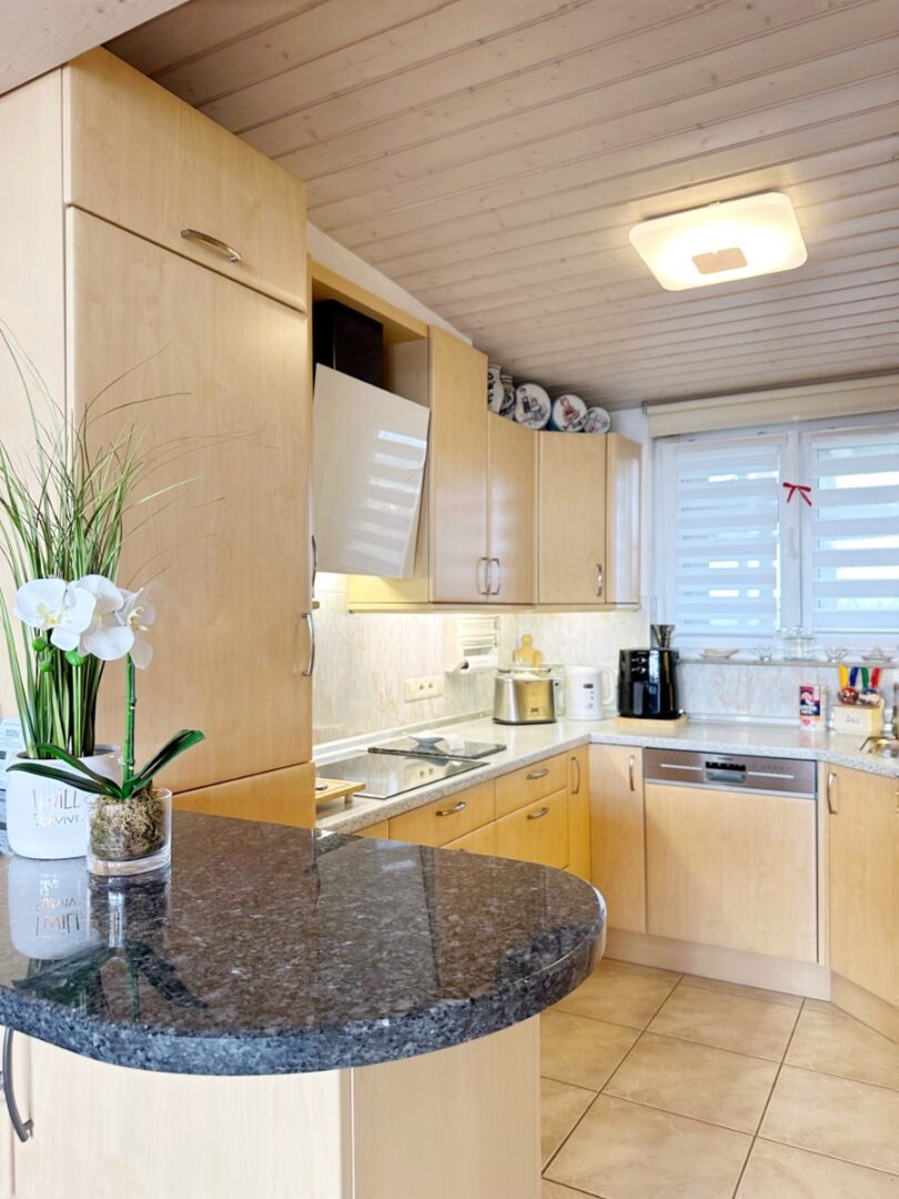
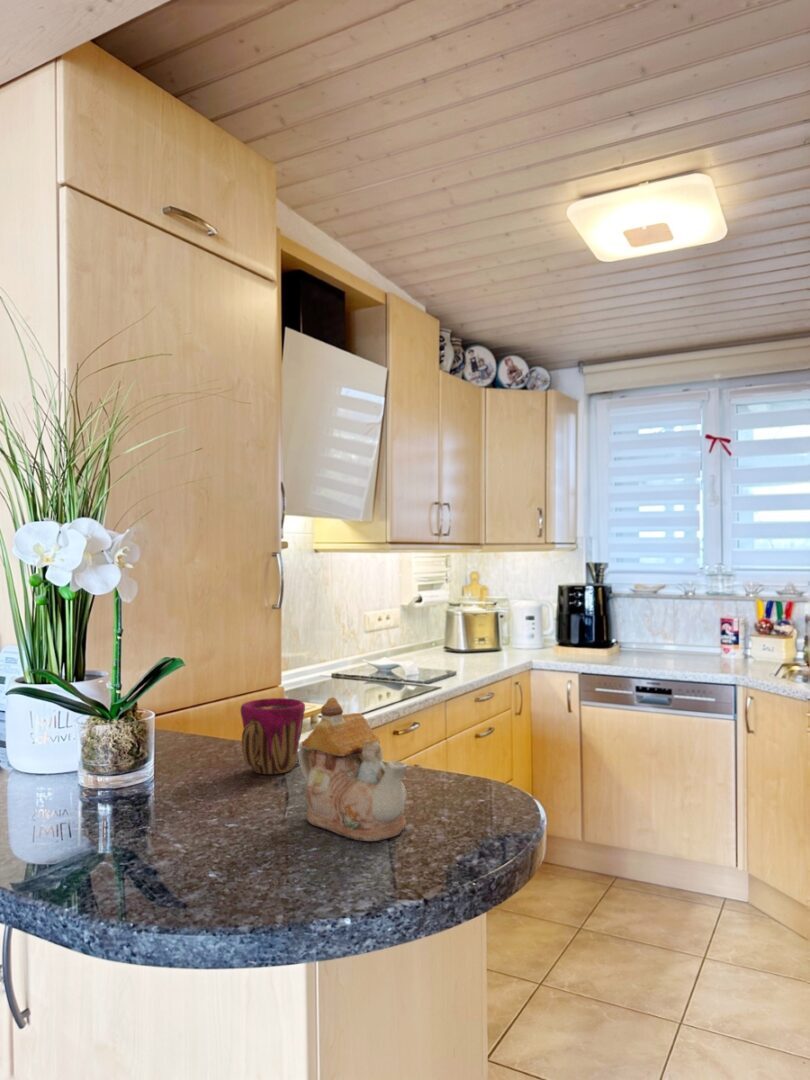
+ teapot [298,696,409,842]
+ cup [239,697,306,775]
